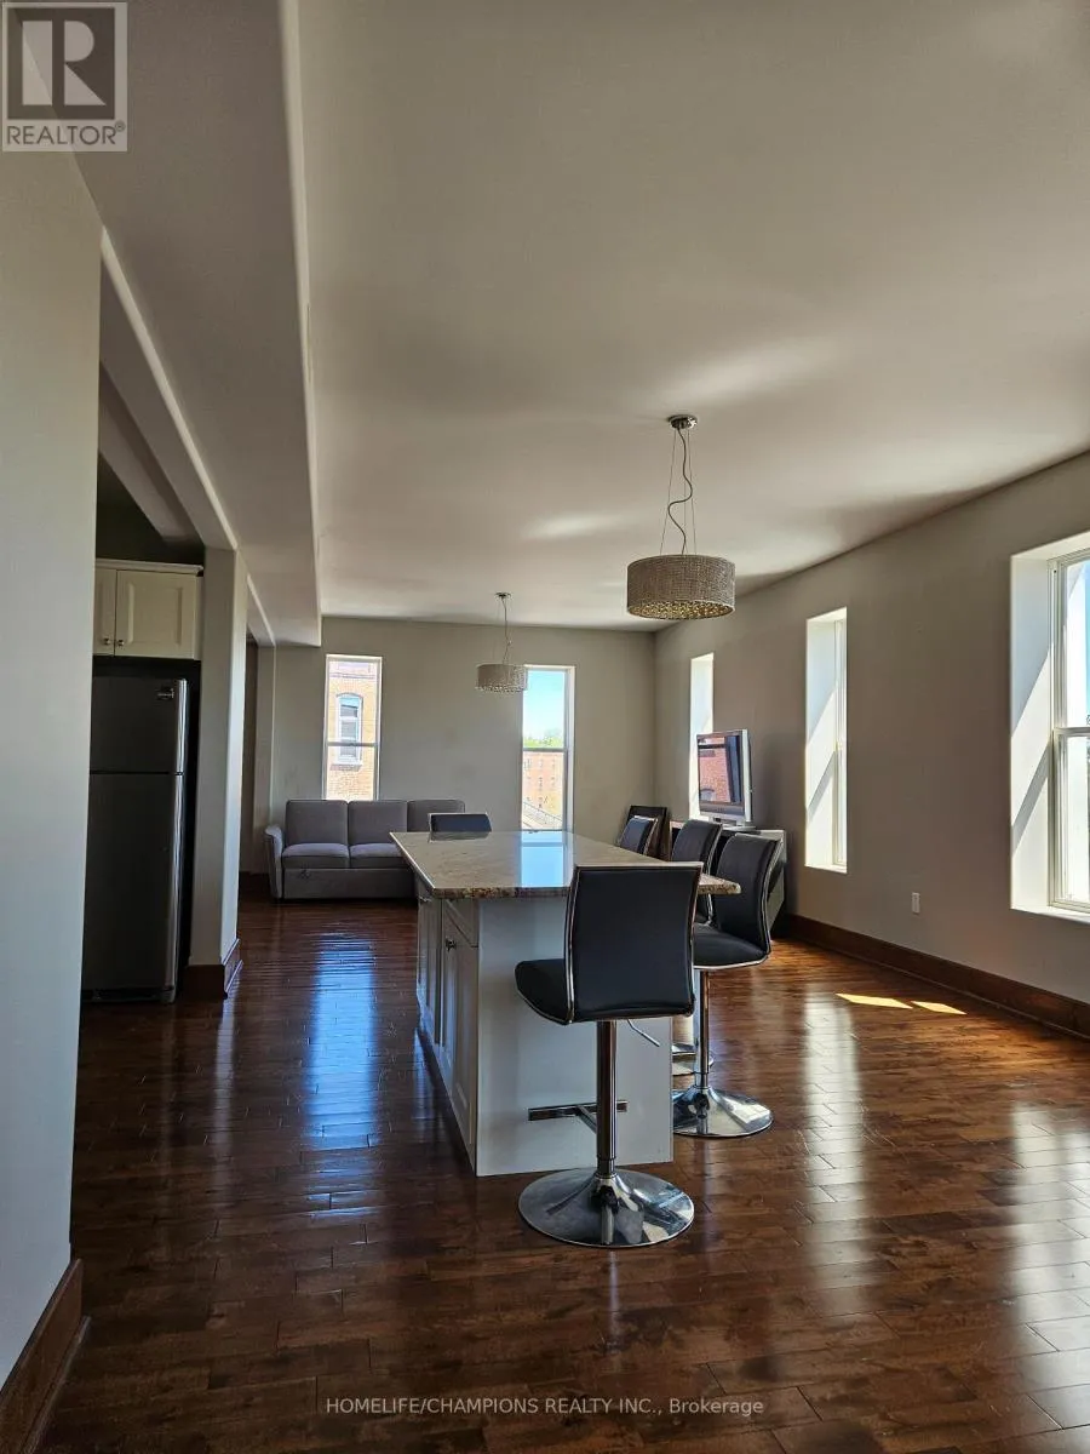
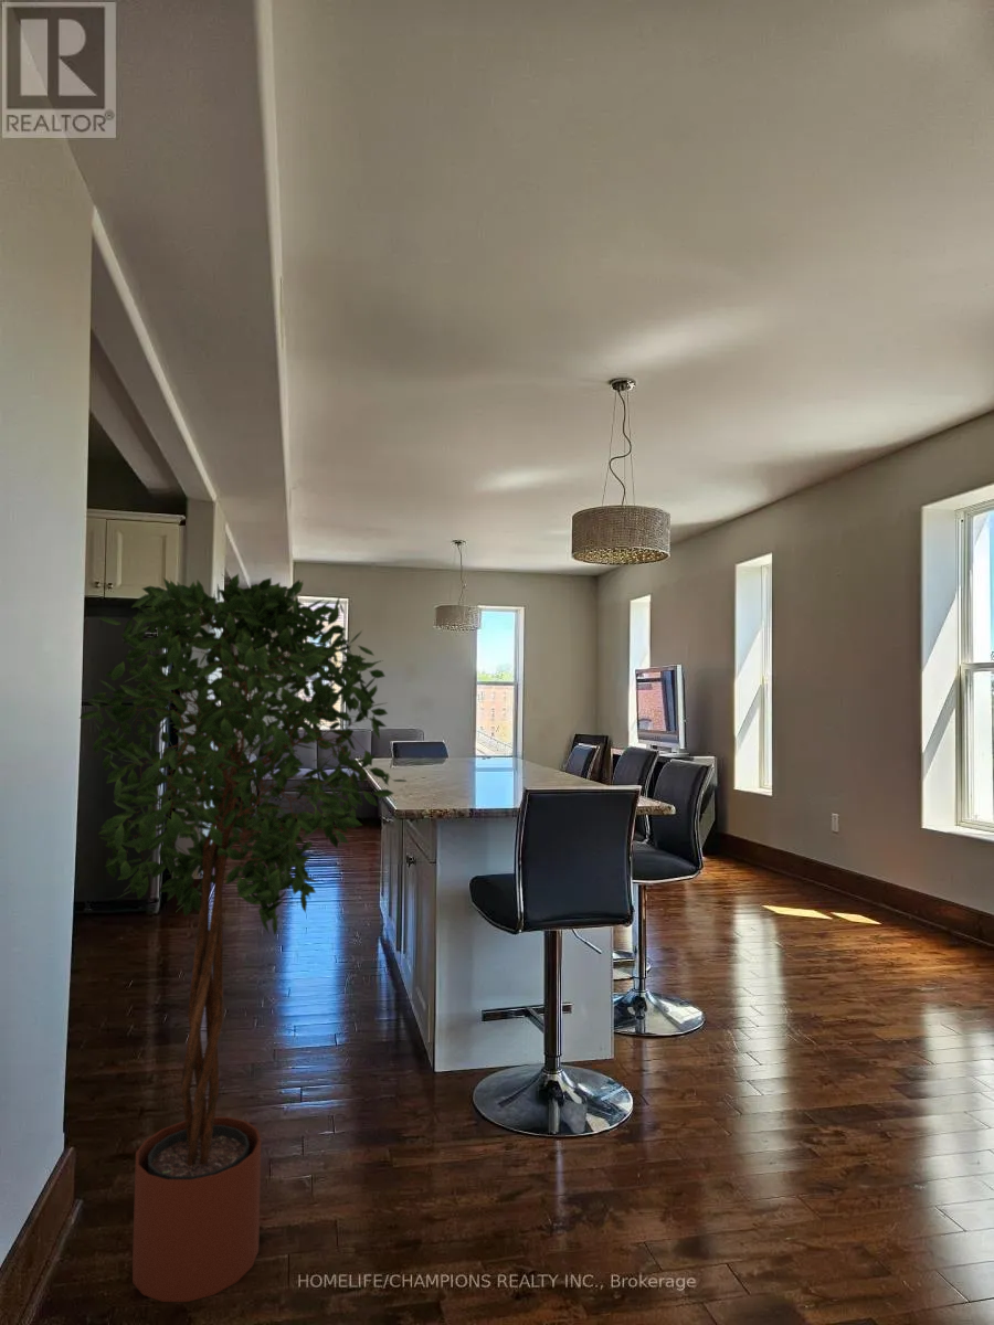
+ potted tree [78,571,409,1303]
